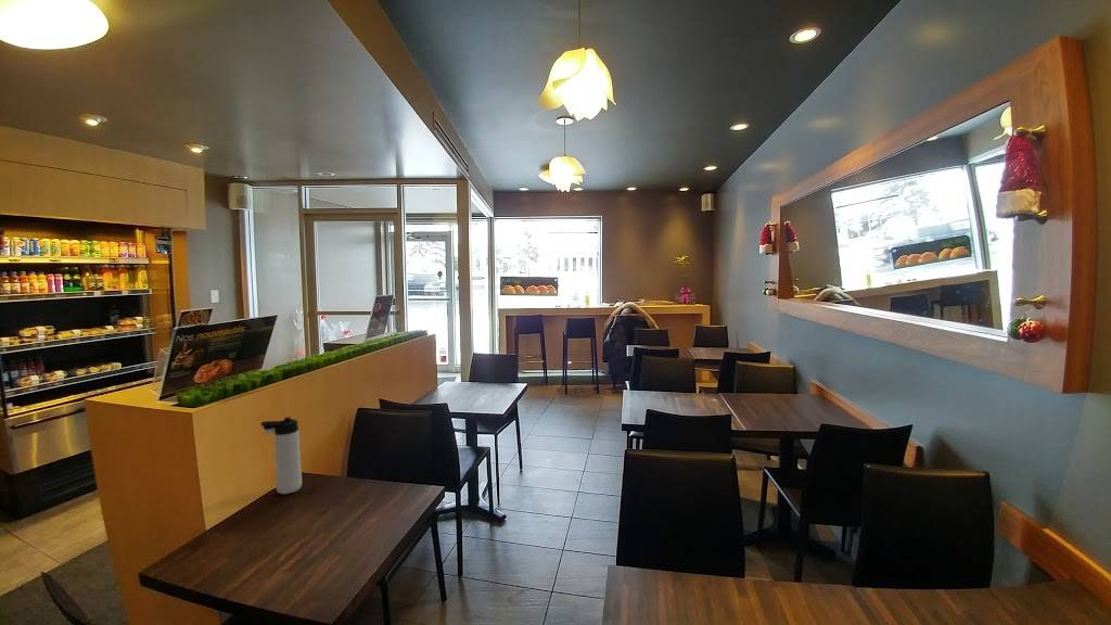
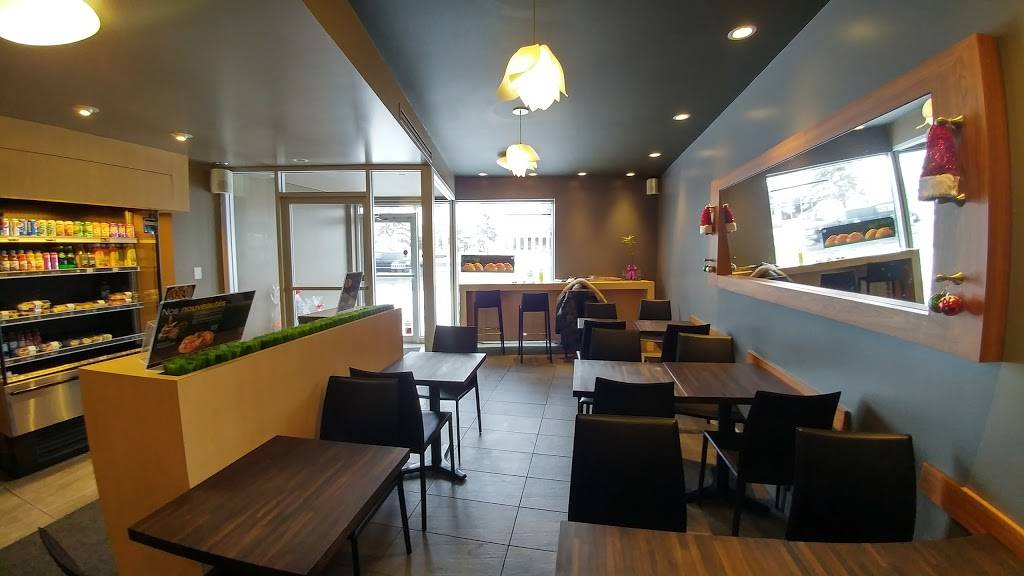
- thermos bottle [259,416,303,495]
